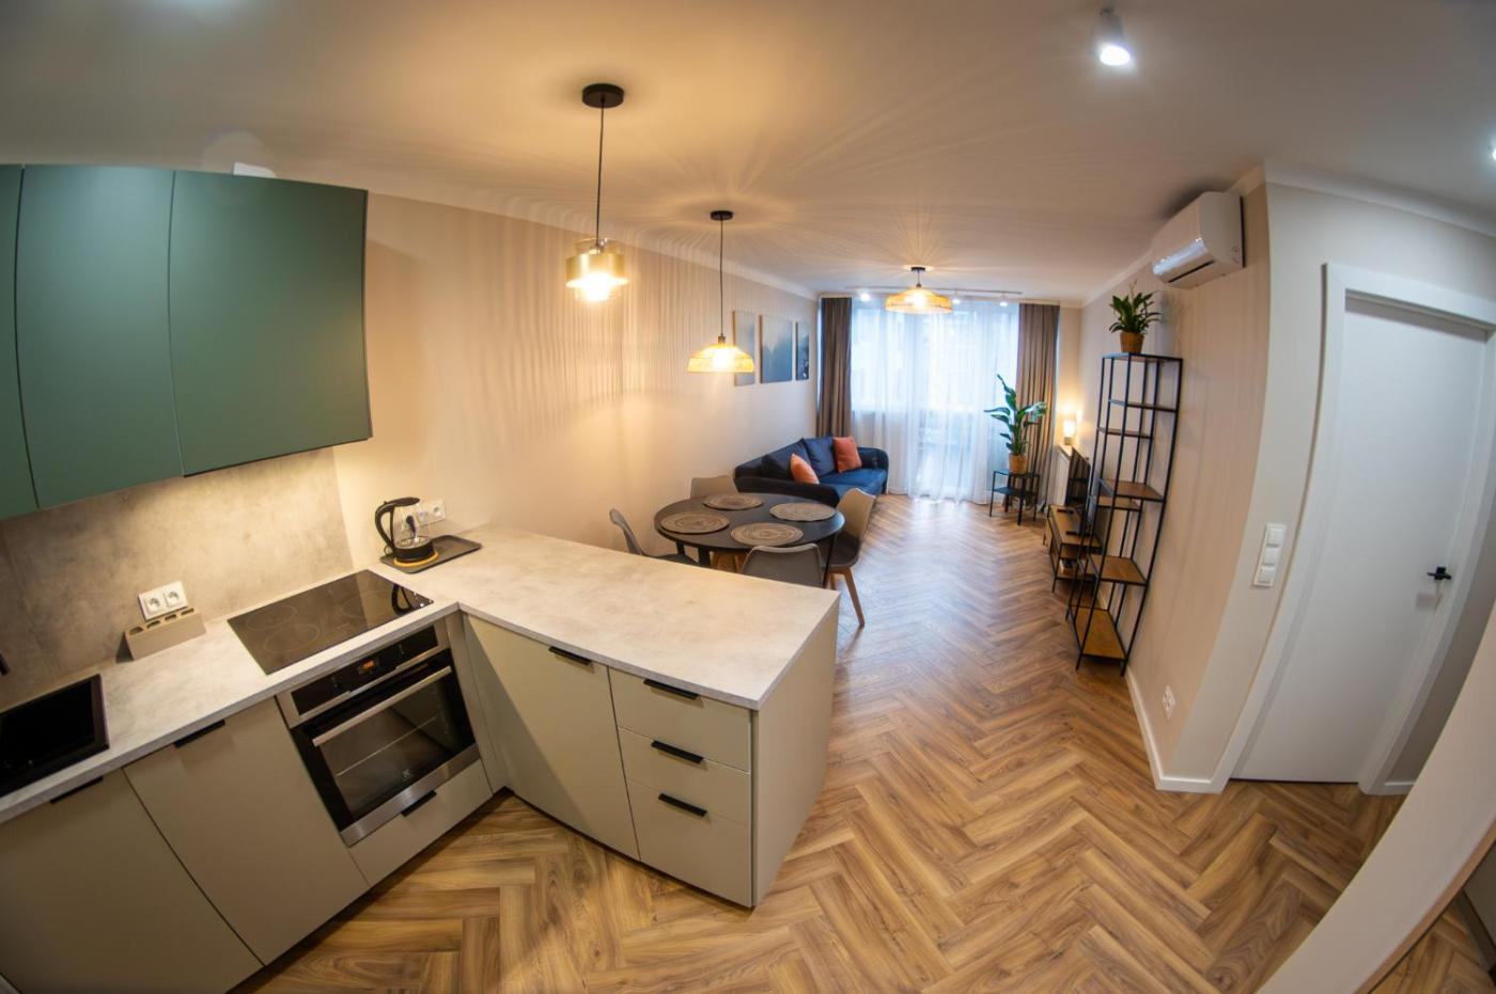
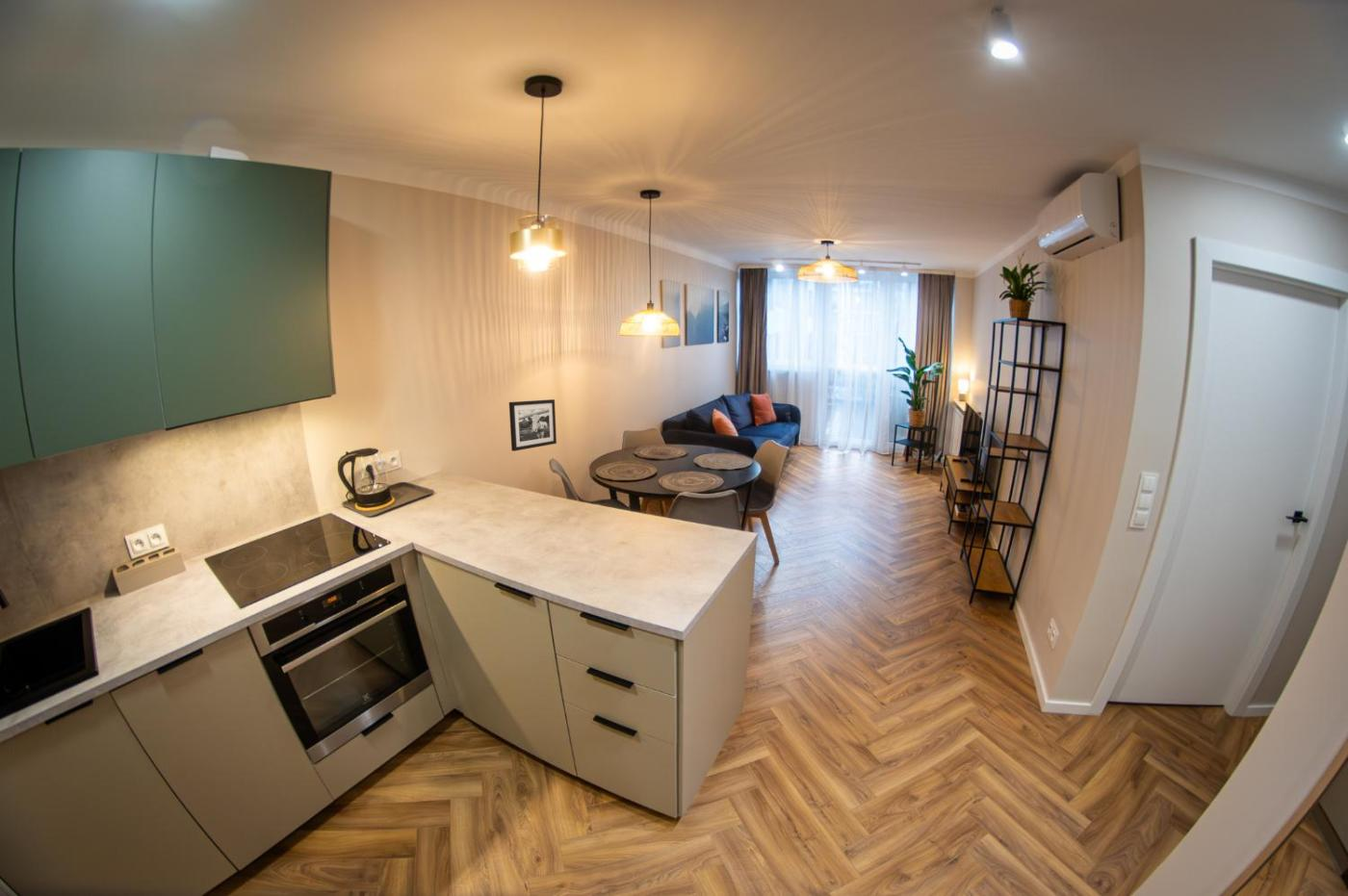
+ picture frame [508,398,557,452]
